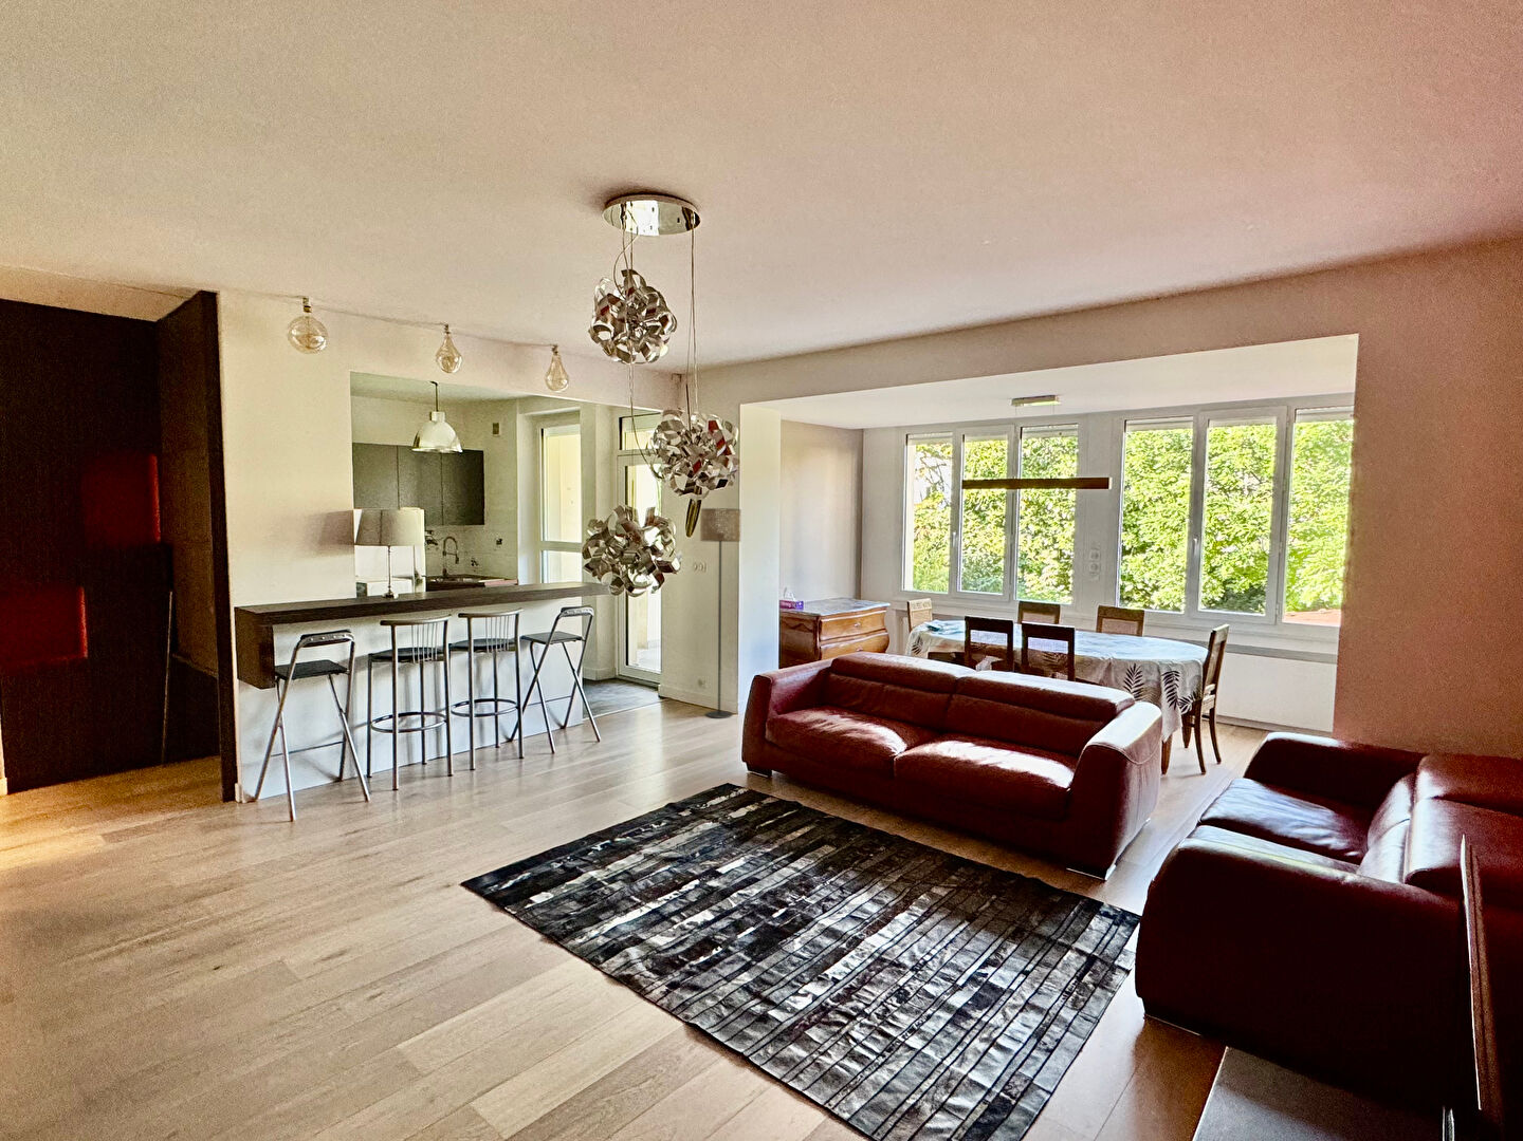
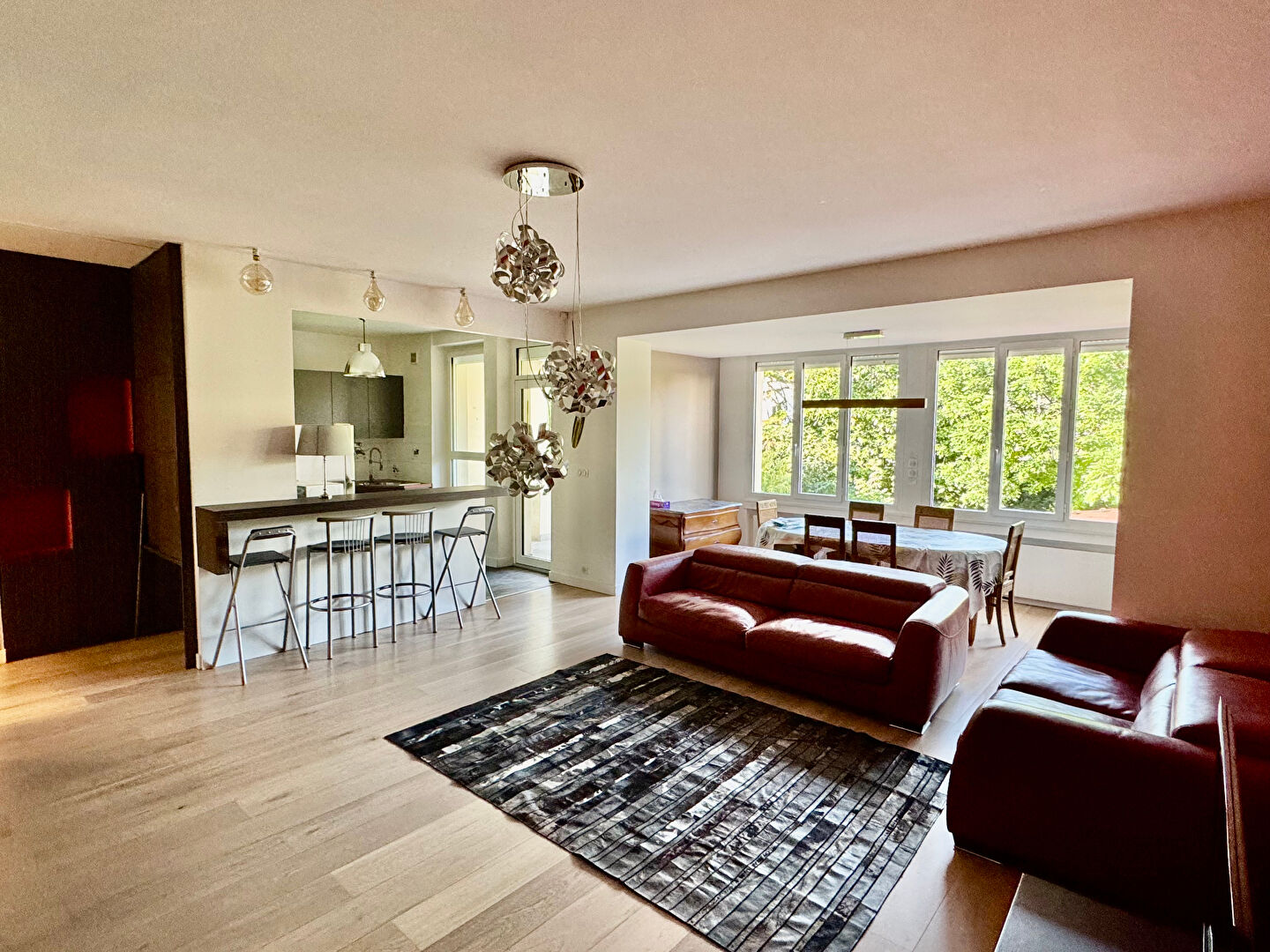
- floor lamp [699,507,742,719]
